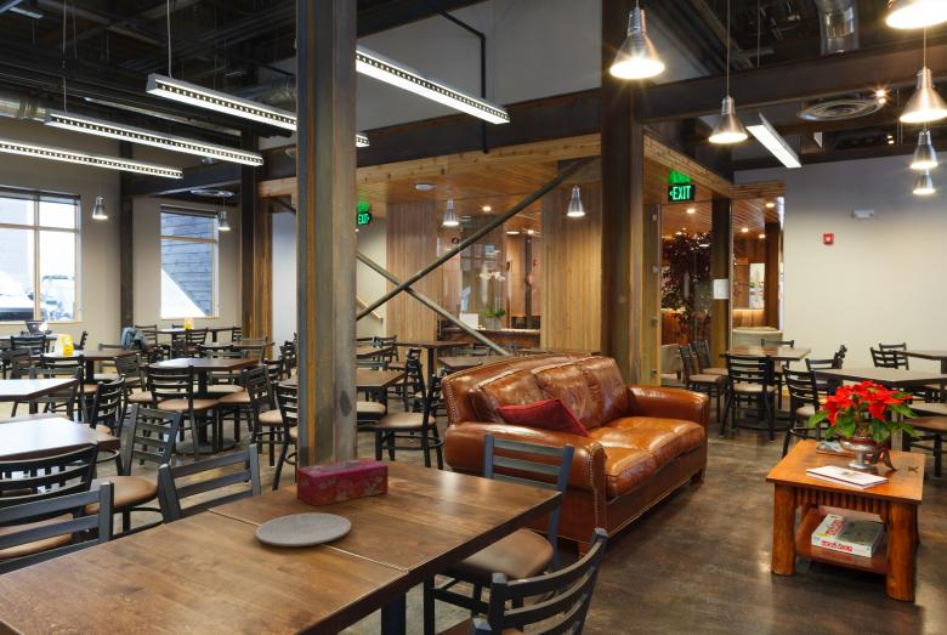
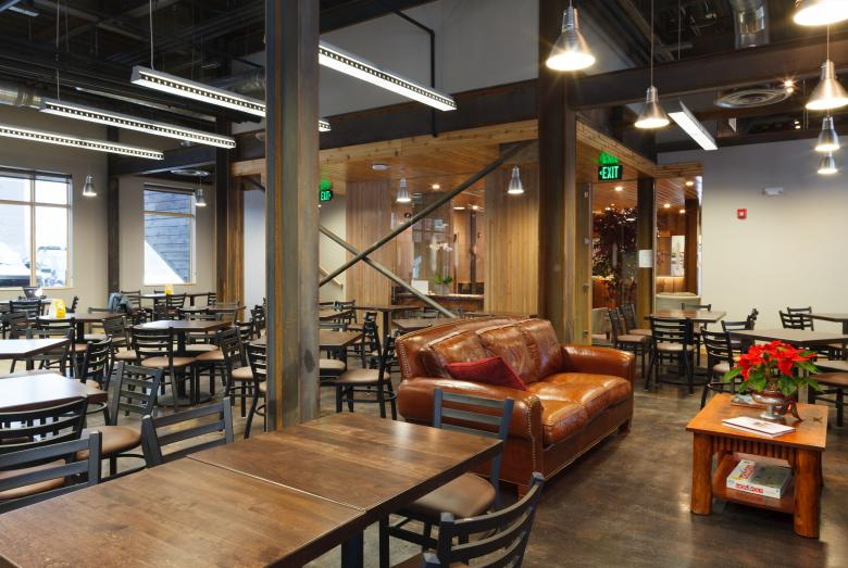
- tissue box [295,457,390,508]
- plate [254,512,352,548]
